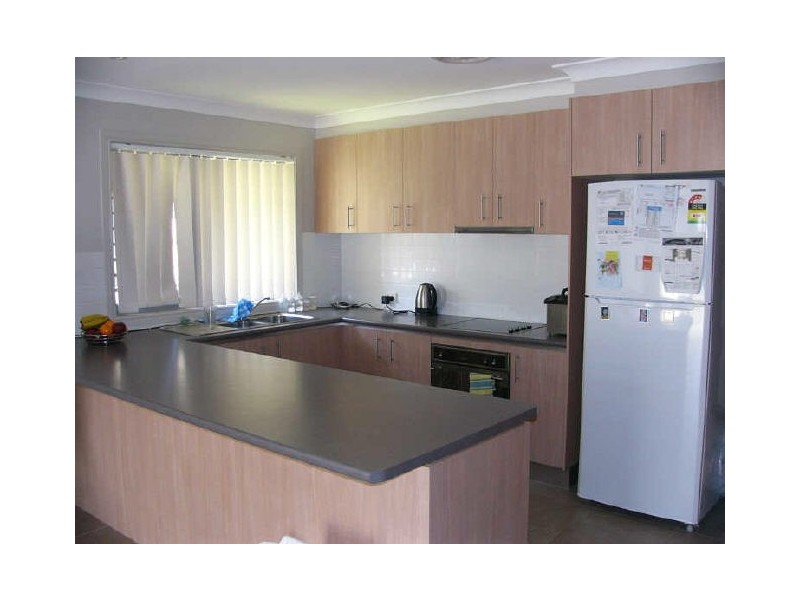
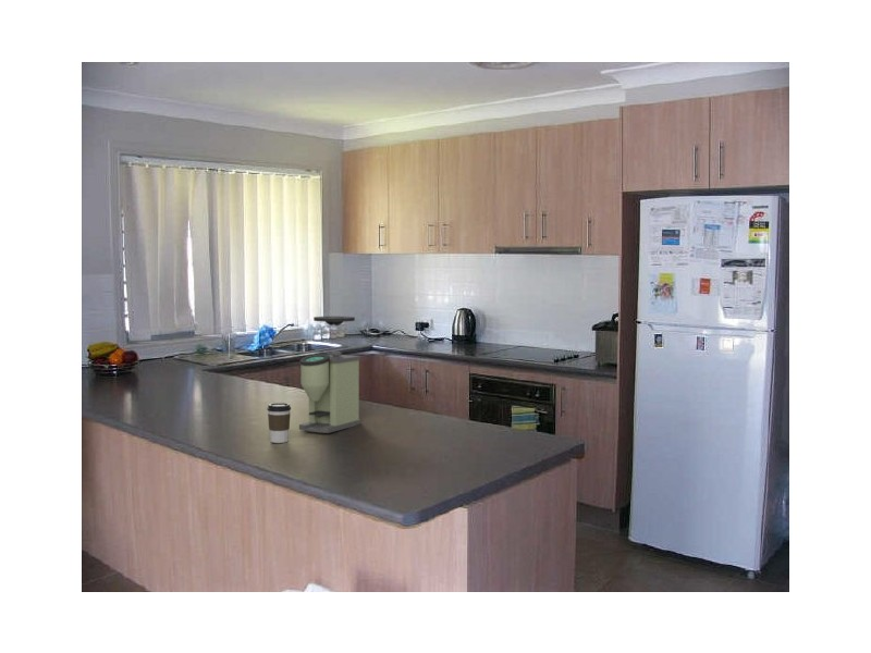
+ coffee cup [266,402,292,444]
+ coffee grinder [298,316,361,434]
